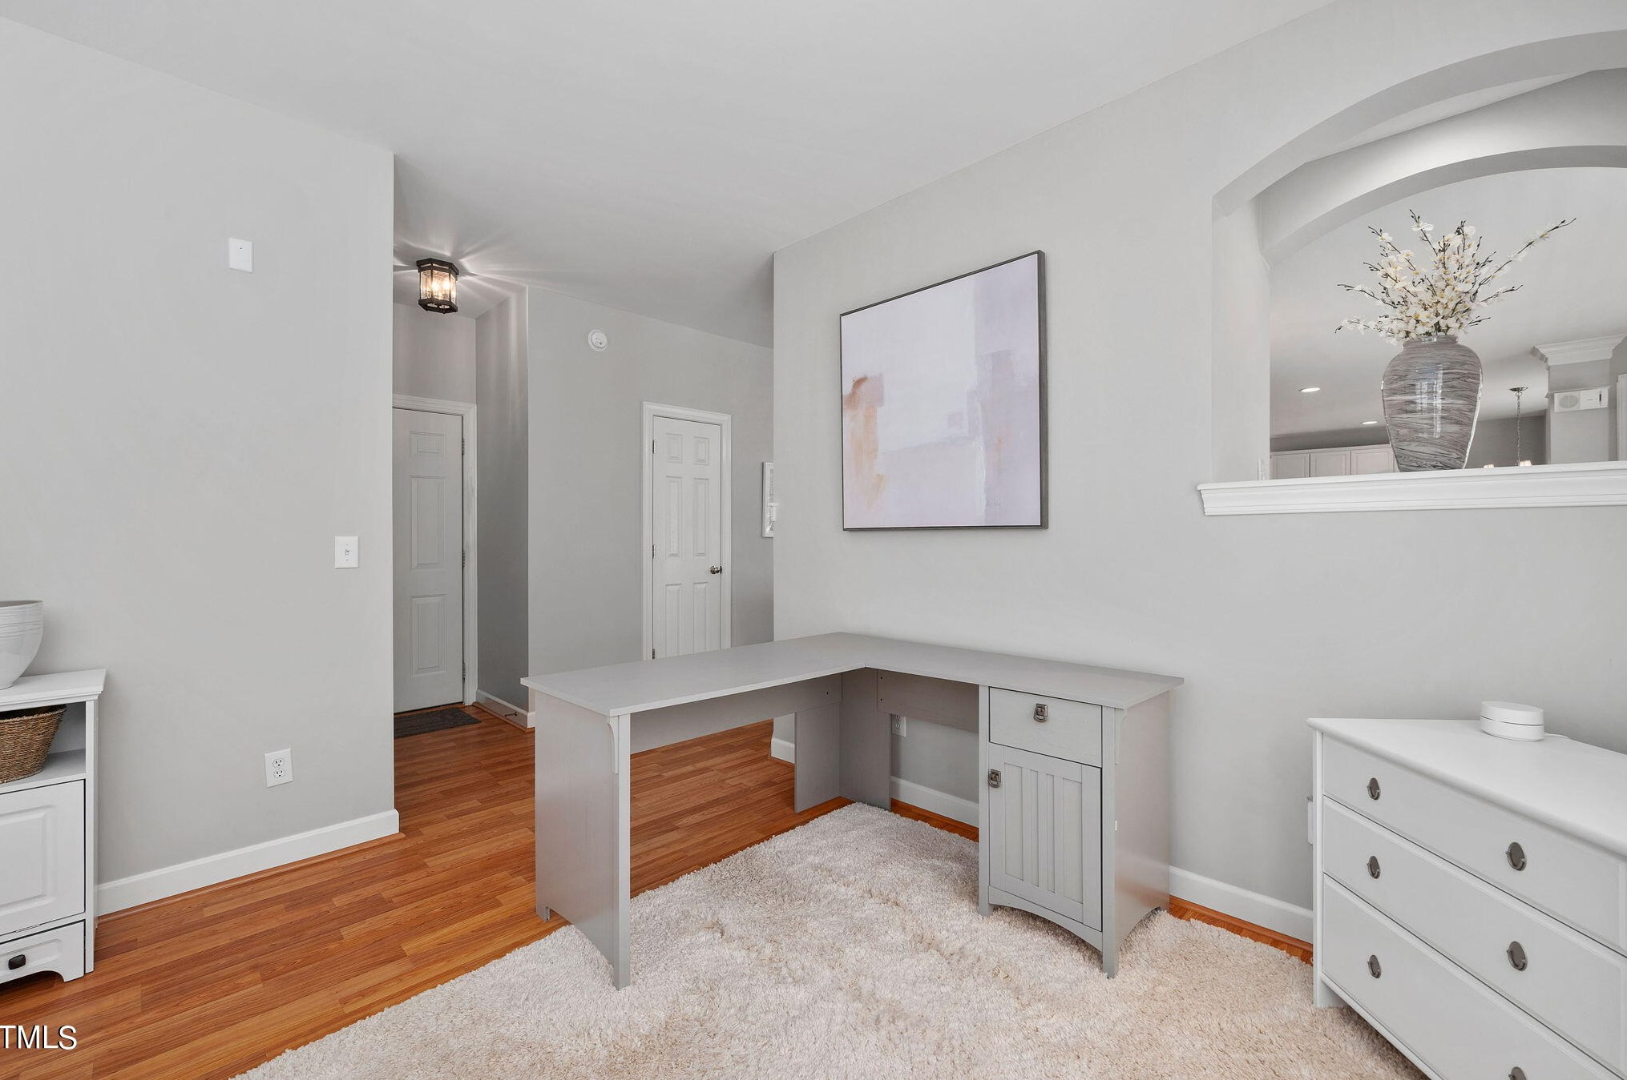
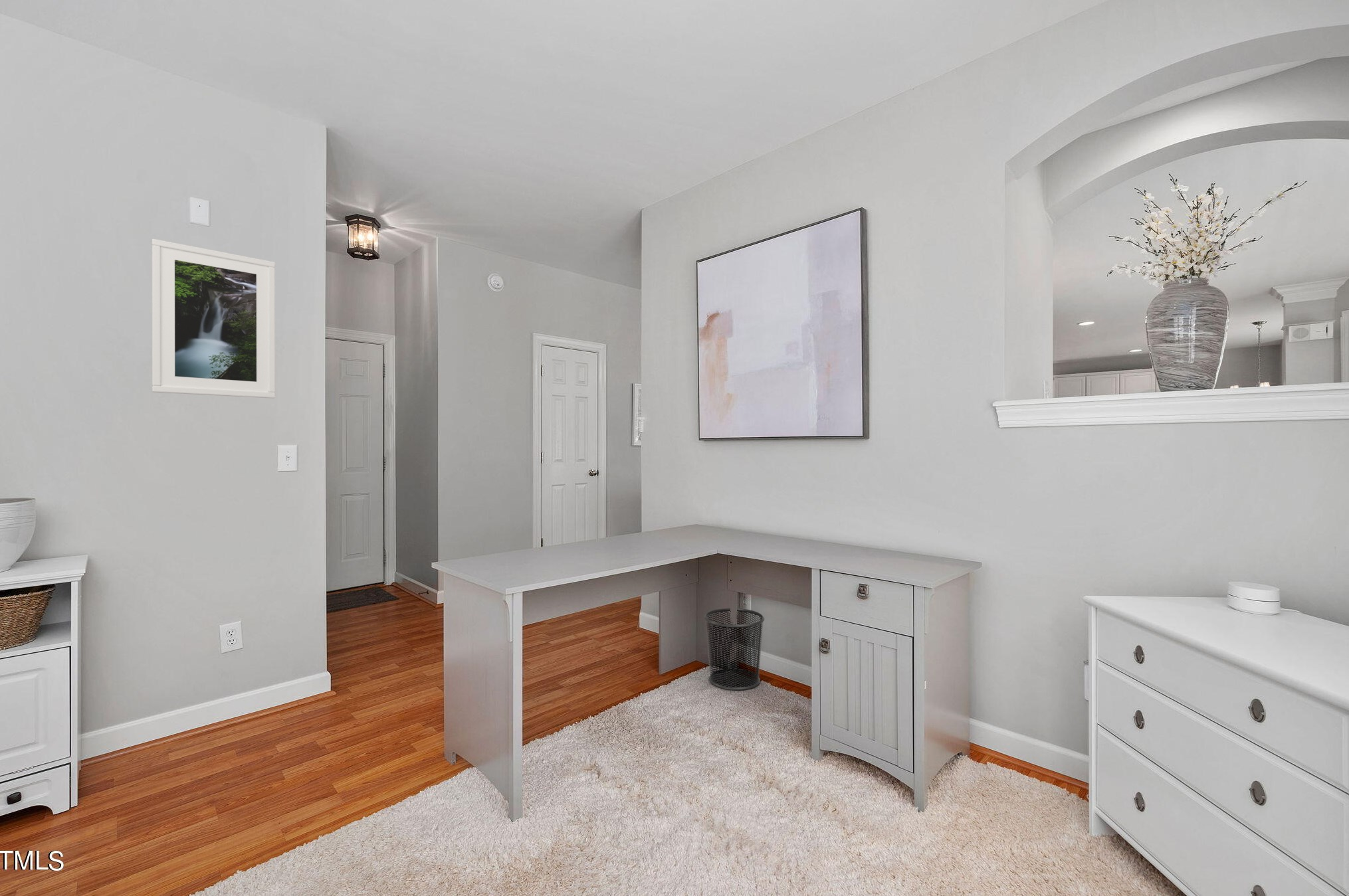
+ waste bin [704,608,765,691]
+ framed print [151,238,276,399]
